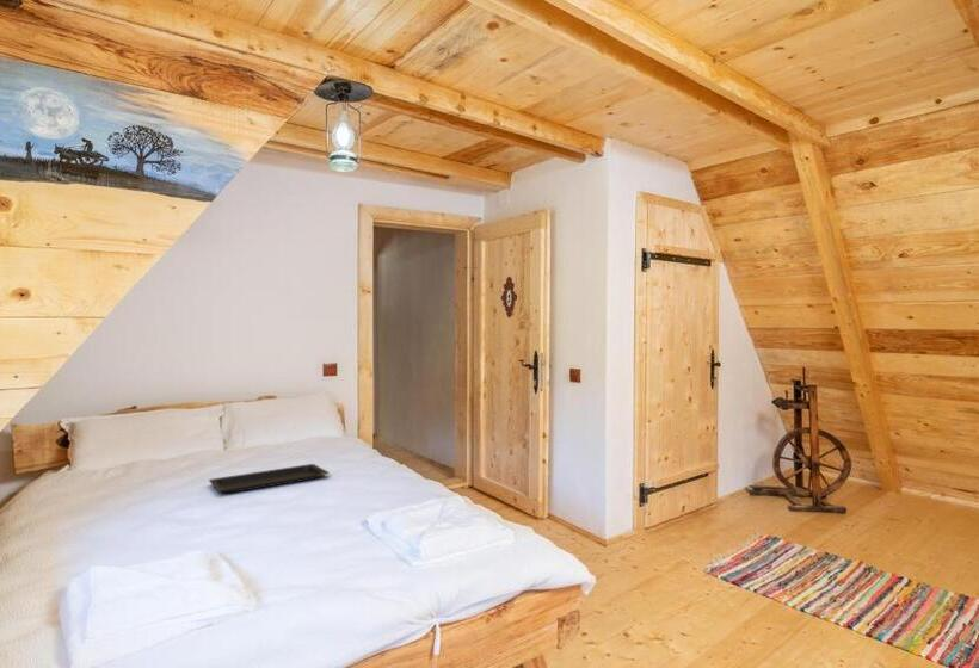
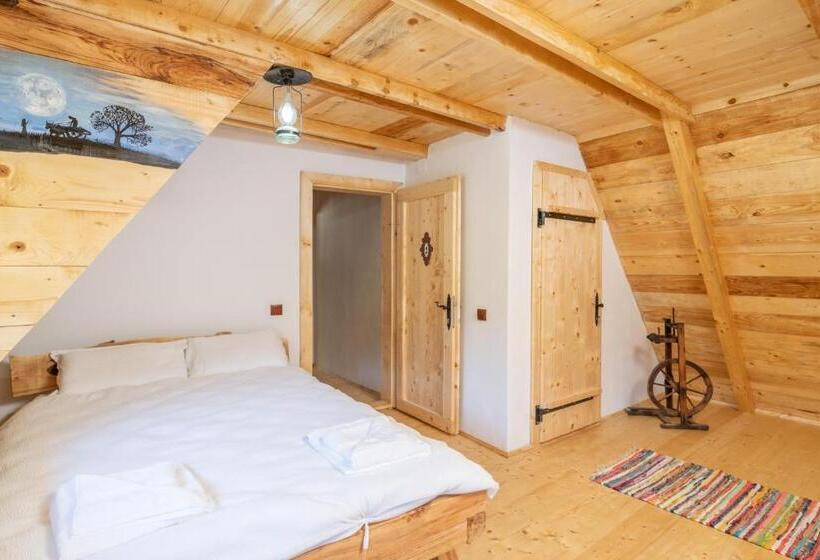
- serving tray [208,463,330,494]
